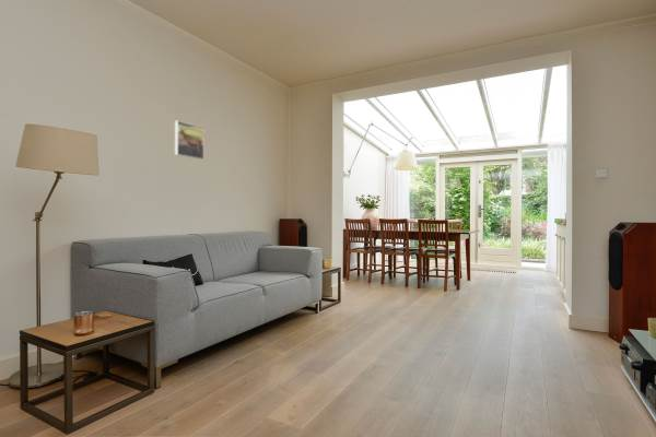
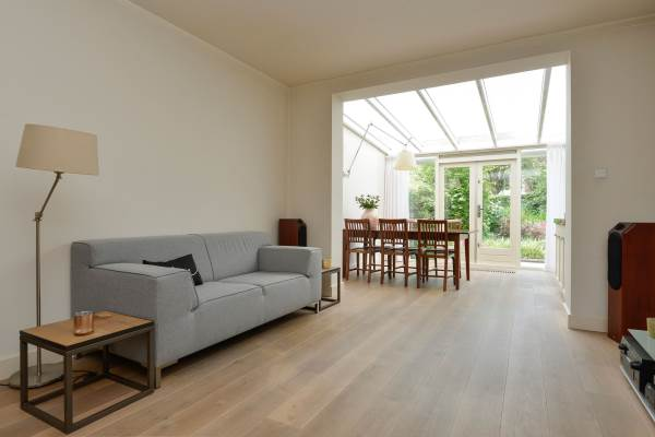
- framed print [174,120,204,161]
